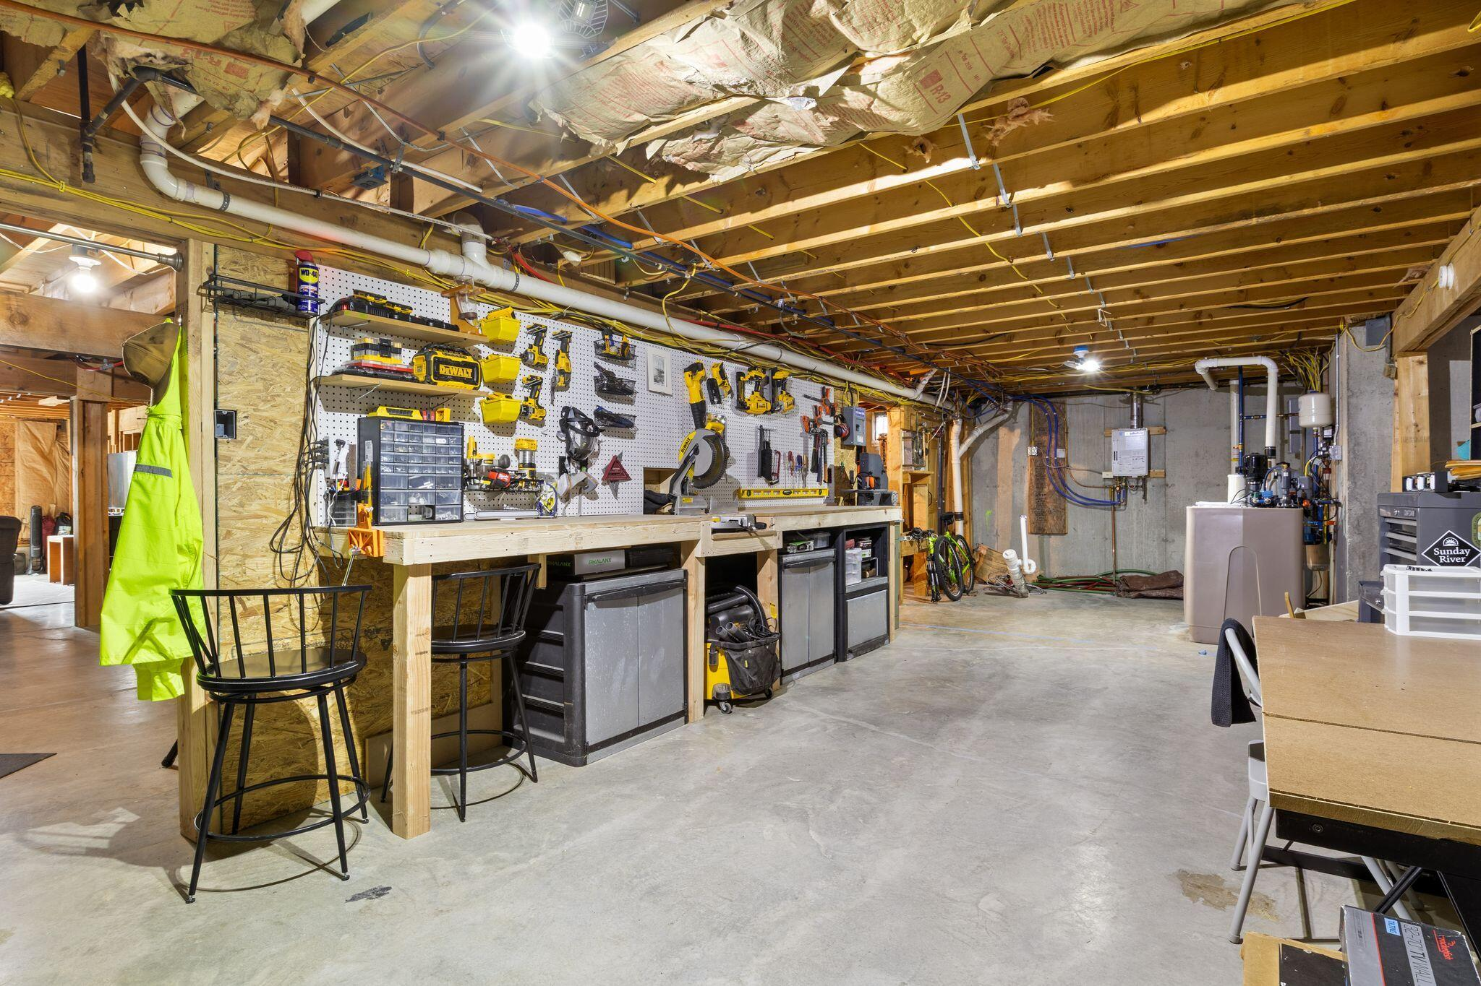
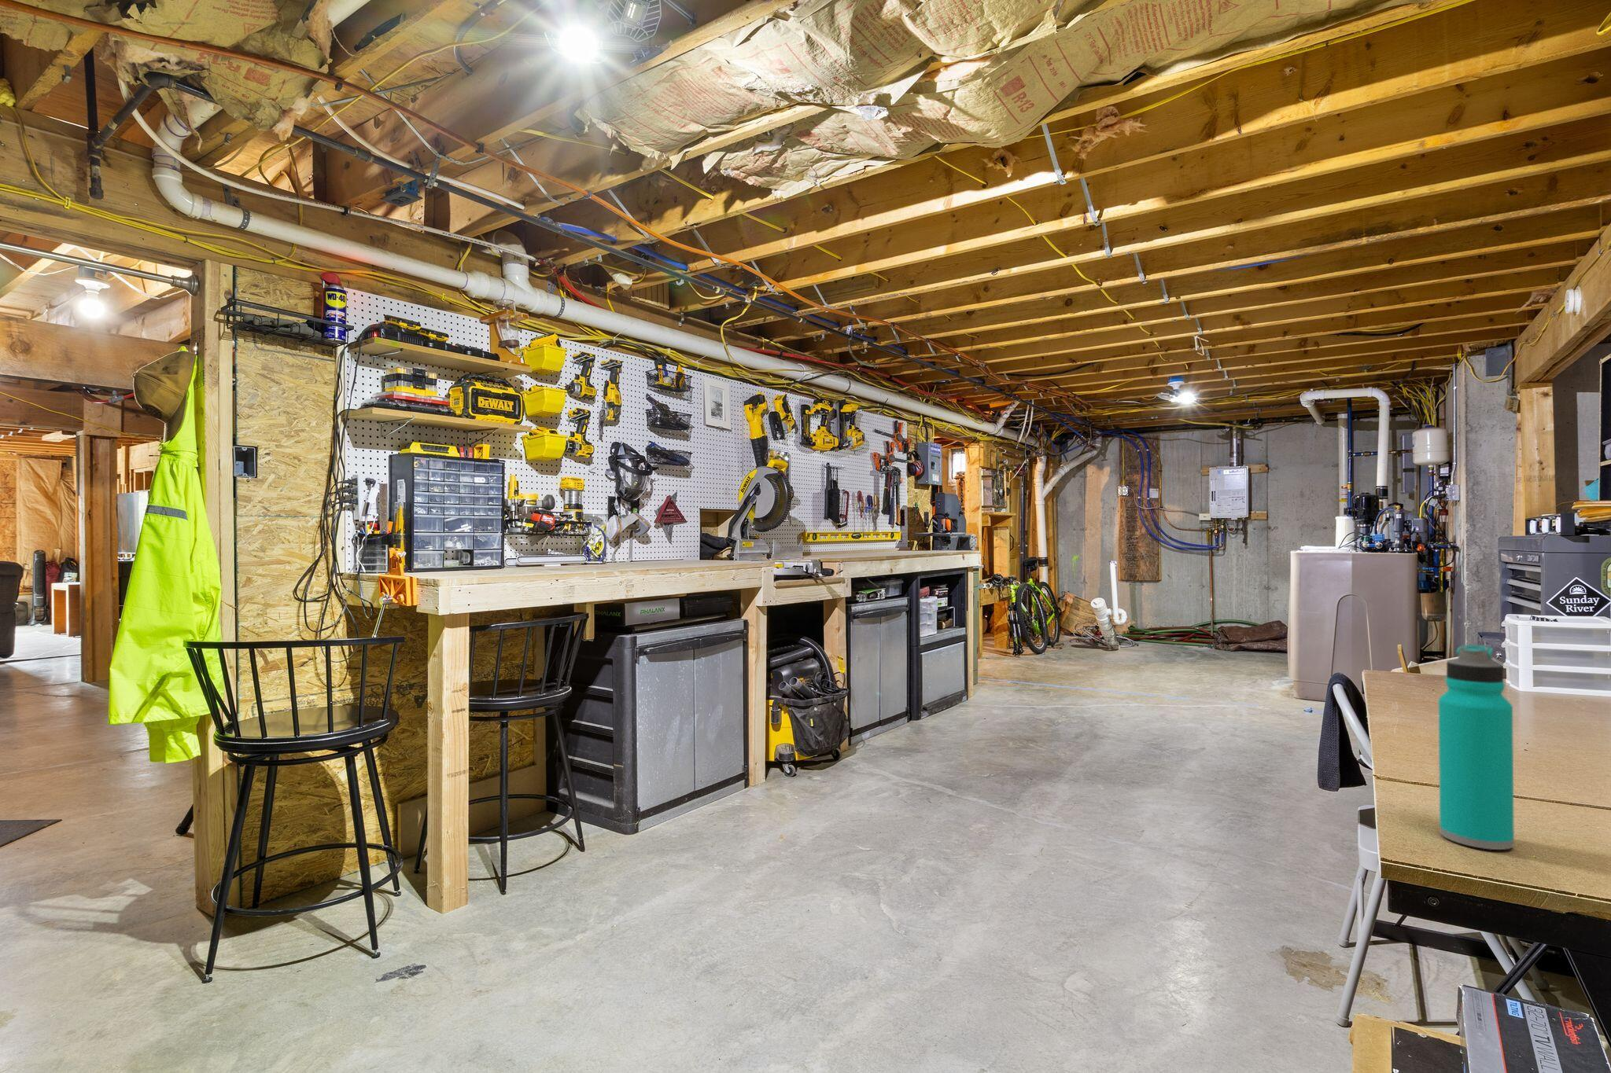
+ water bottle [1439,644,1515,850]
